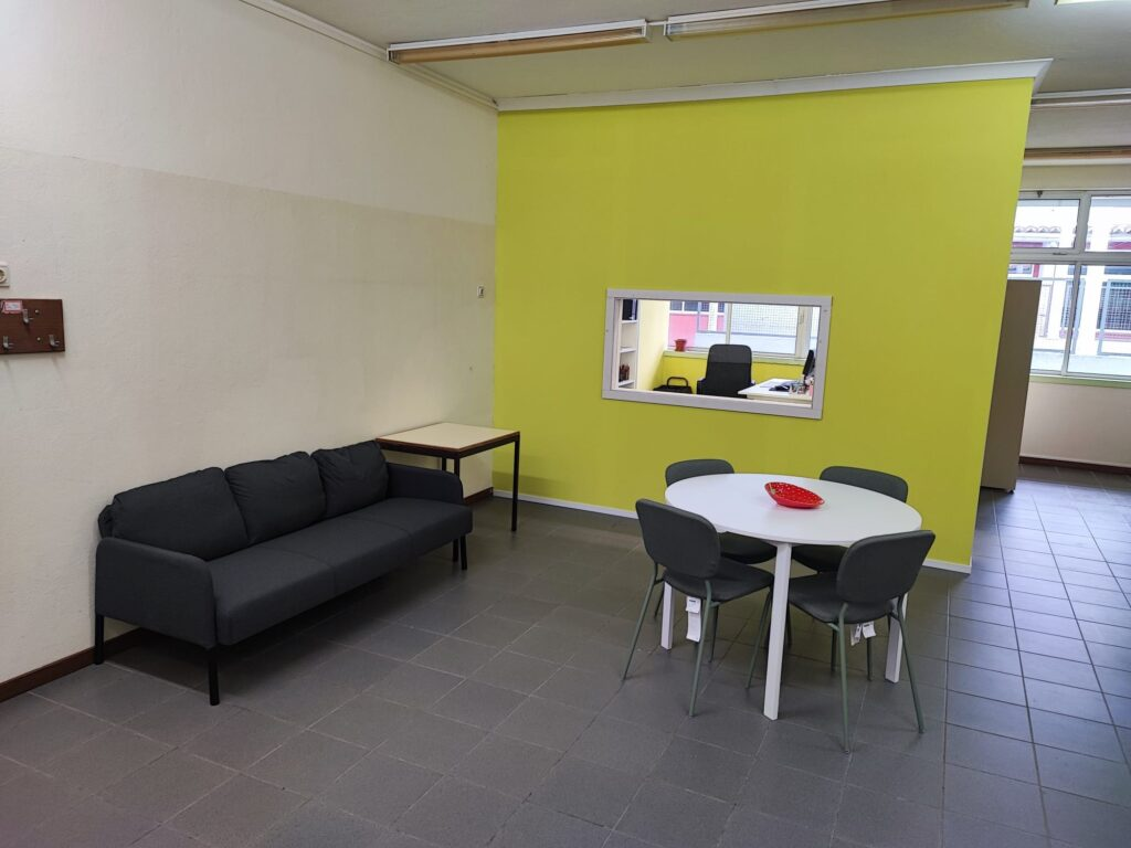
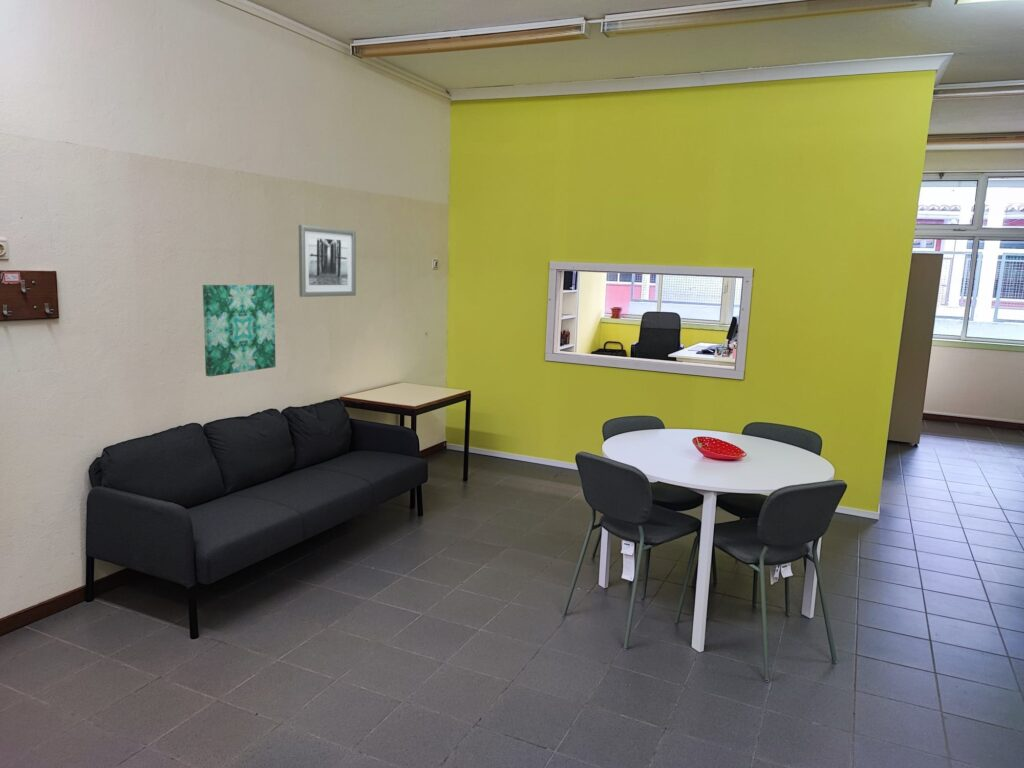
+ wall art [298,224,357,298]
+ wall art [202,284,277,377]
